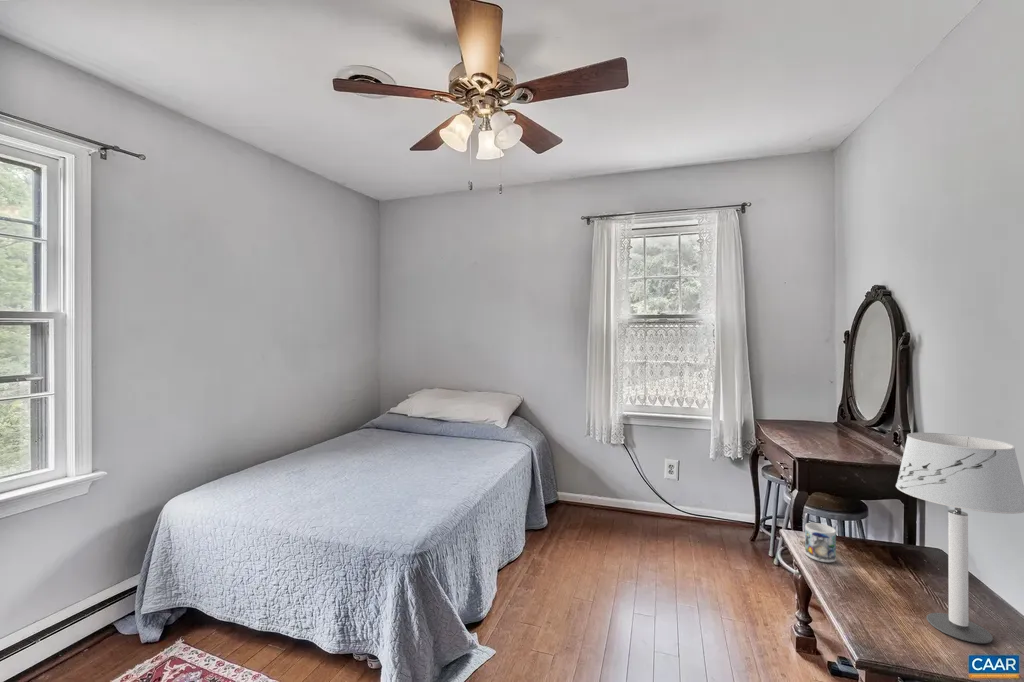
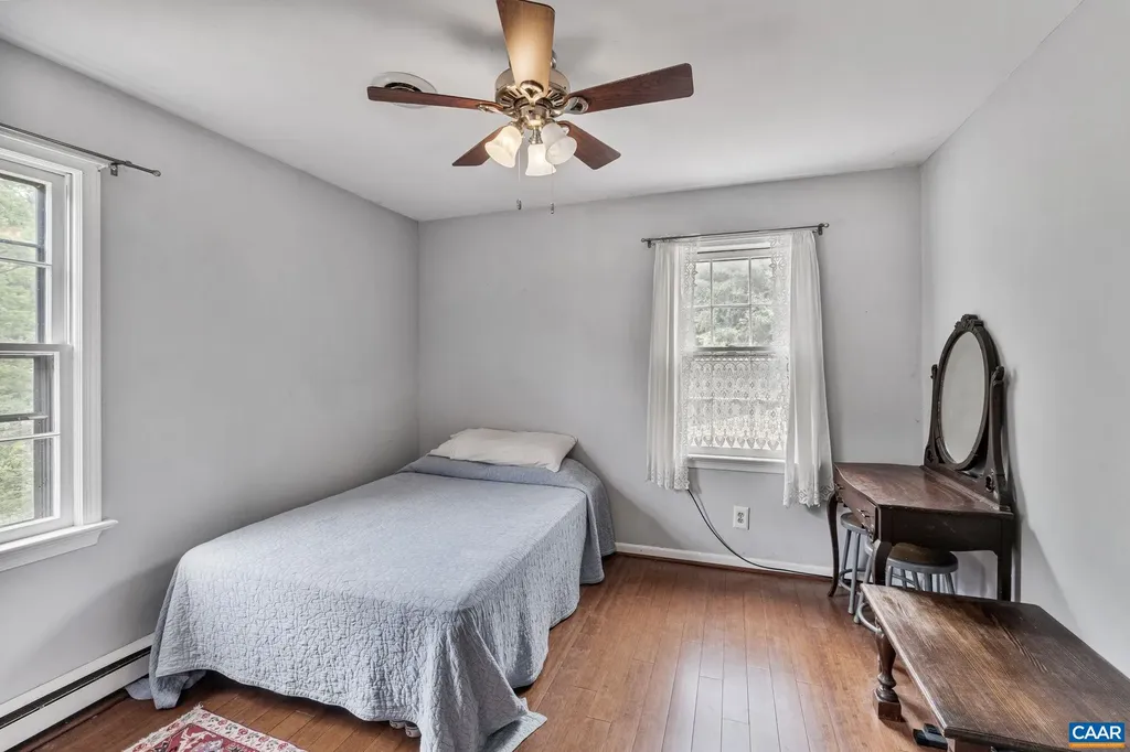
- mug [804,522,837,563]
- table lamp [895,432,1024,644]
